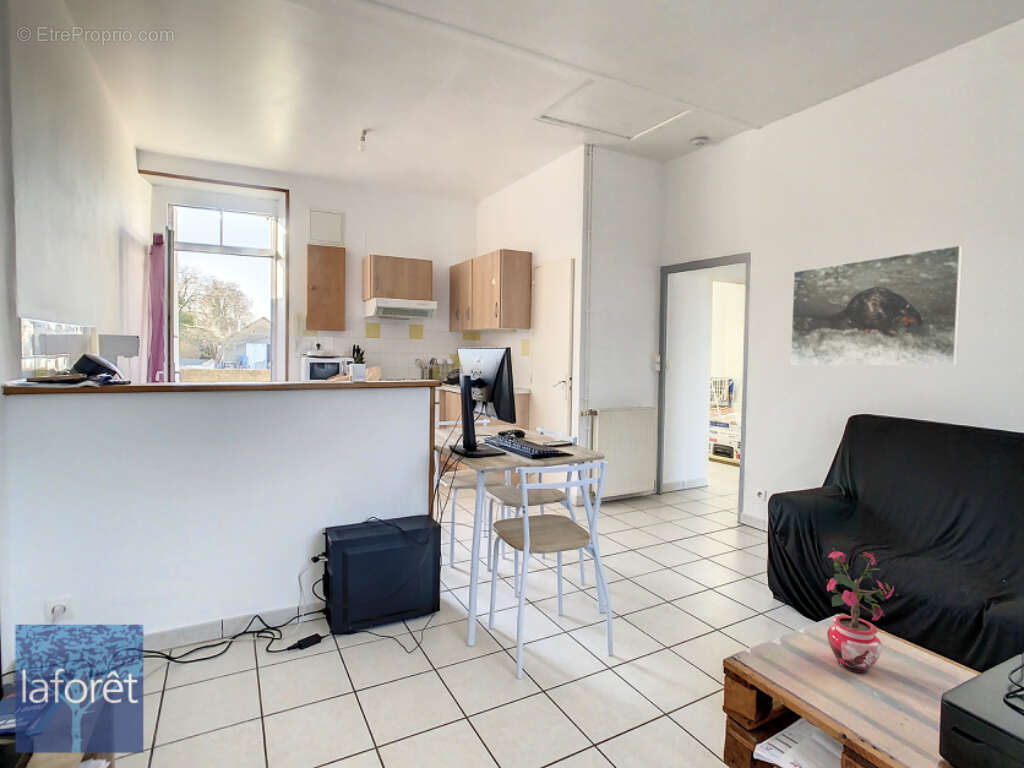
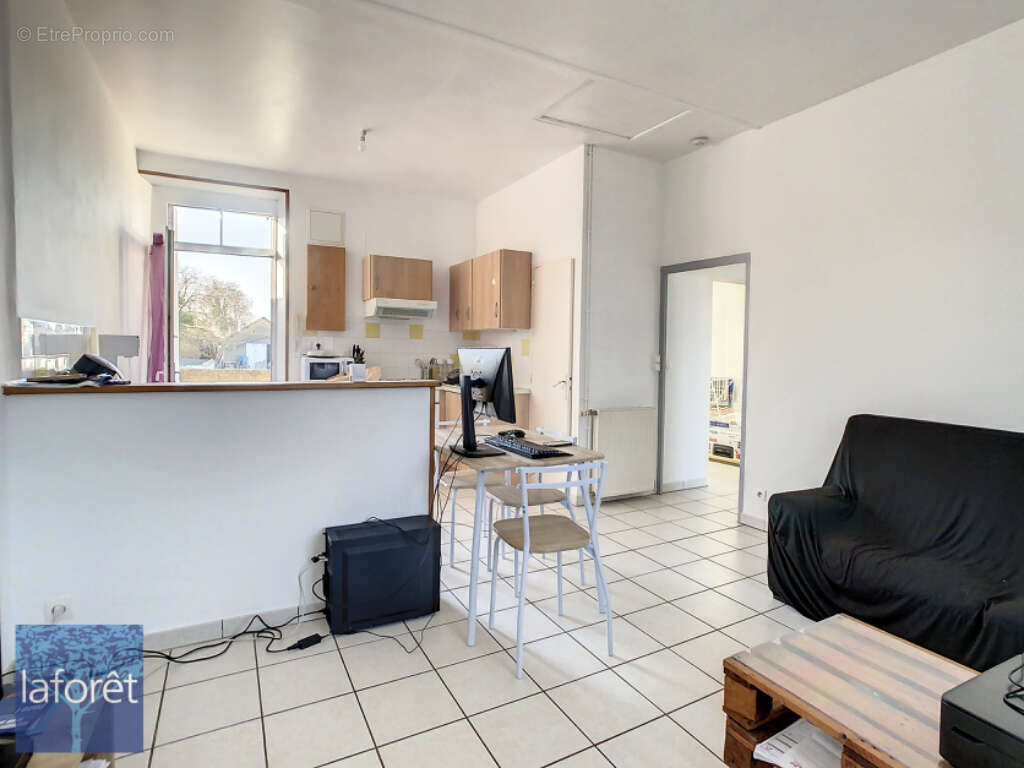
- potted plant [825,547,900,674]
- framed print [789,244,964,367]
